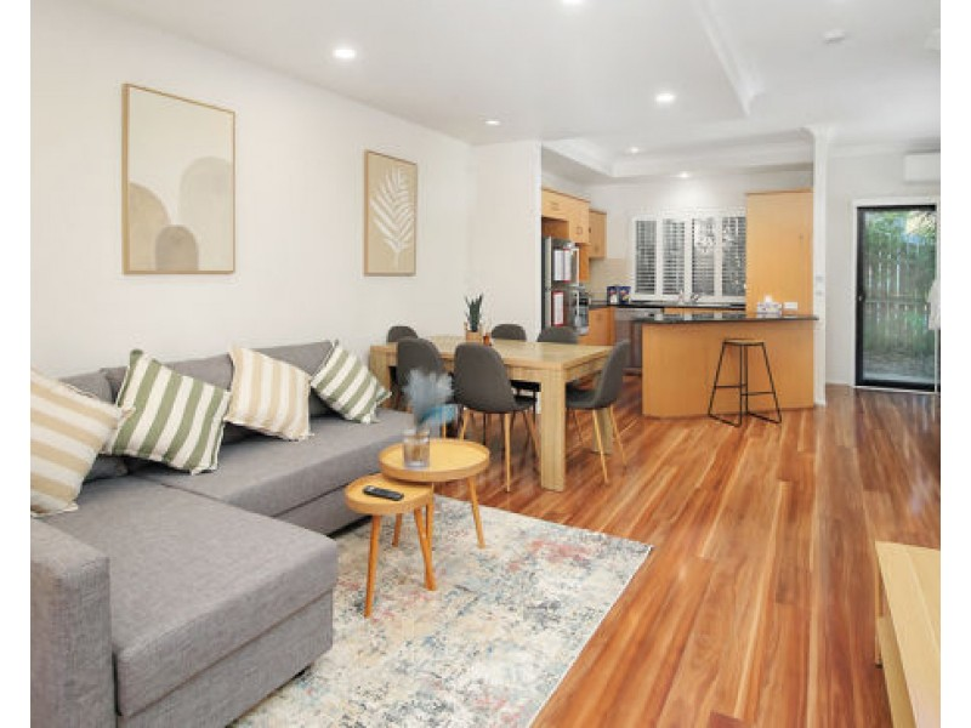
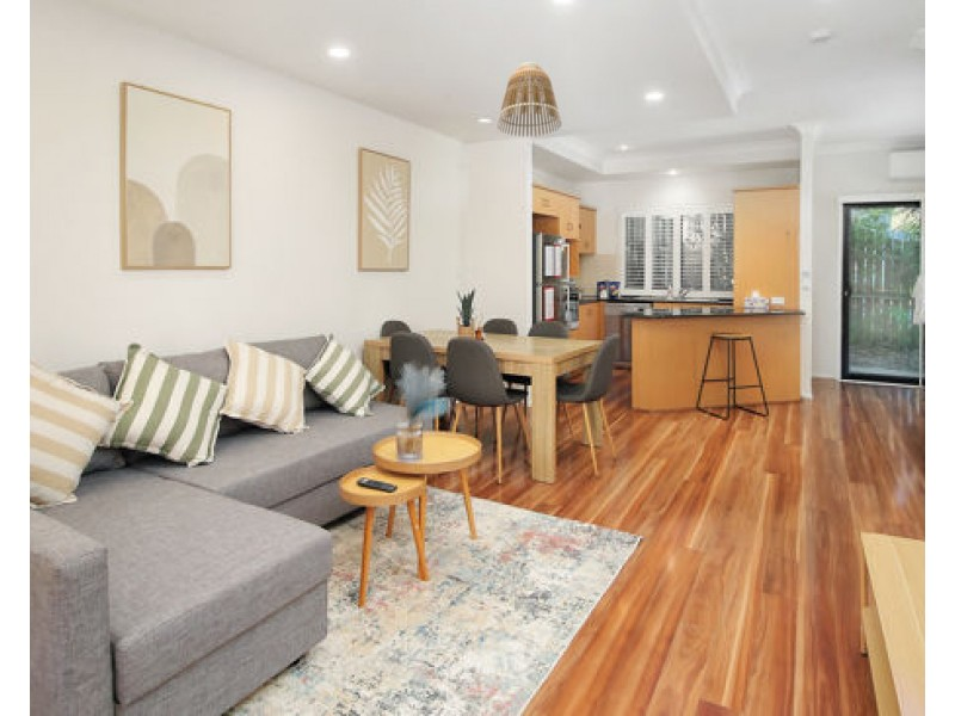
+ lamp shade [495,61,563,138]
